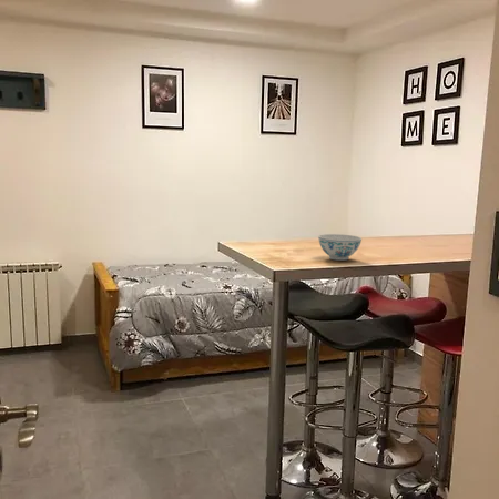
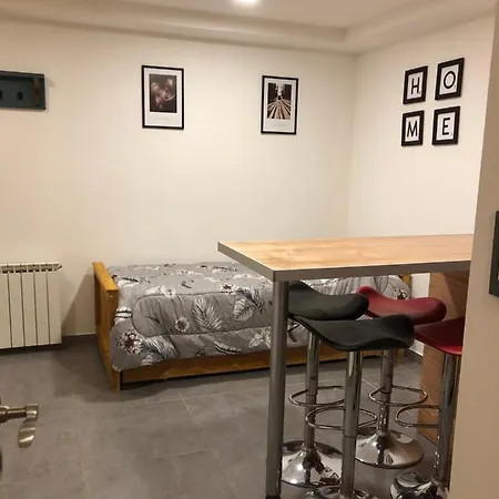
- chinaware [317,233,363,262]
